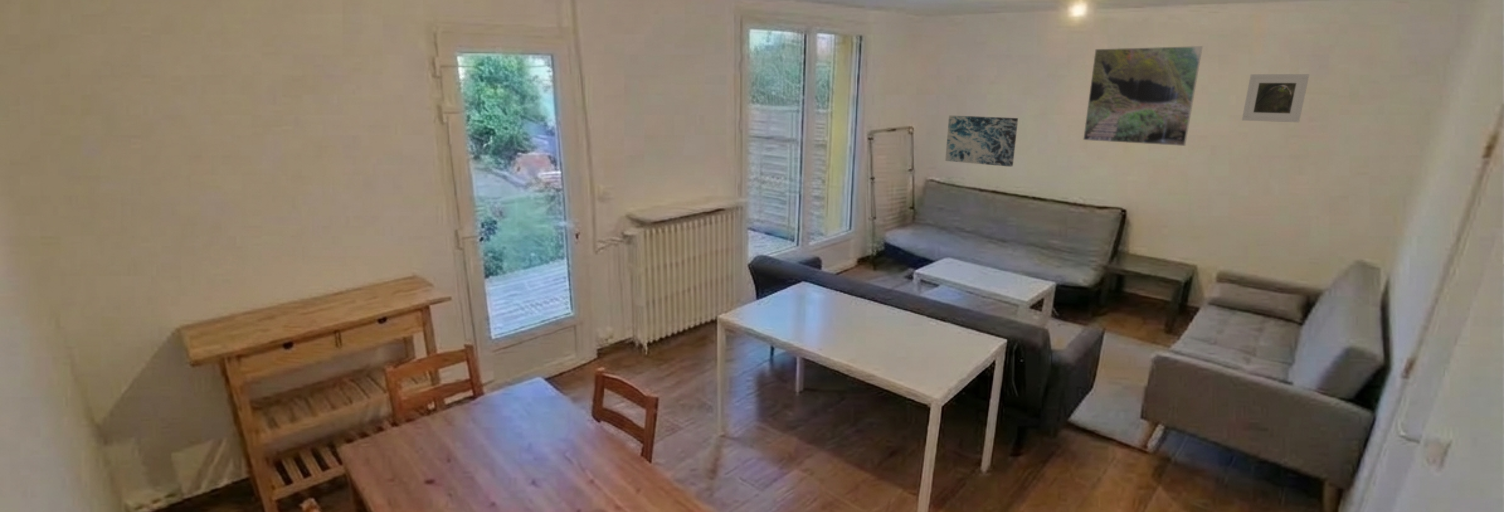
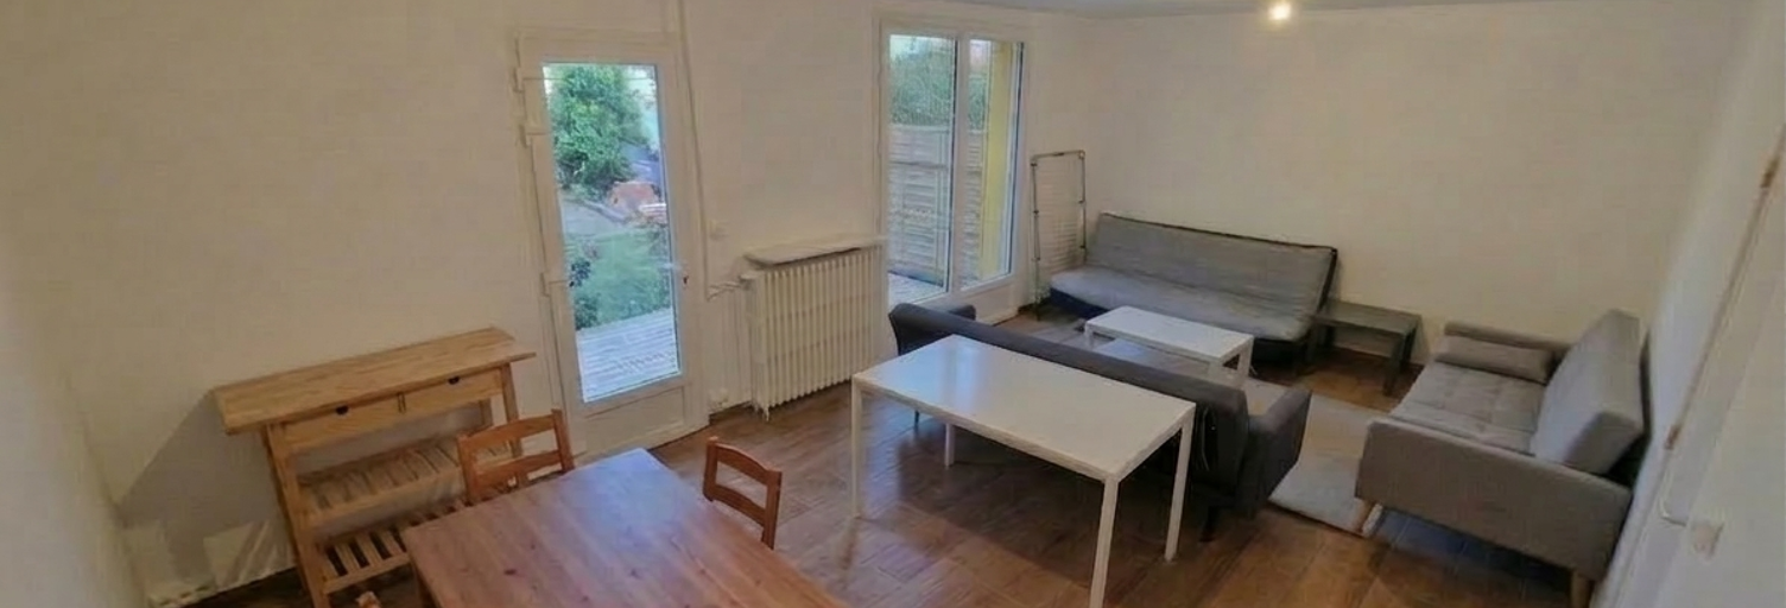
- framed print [1241,73,1310,123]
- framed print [1082,45,1204,147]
- wall art [944,115,1019,168]
